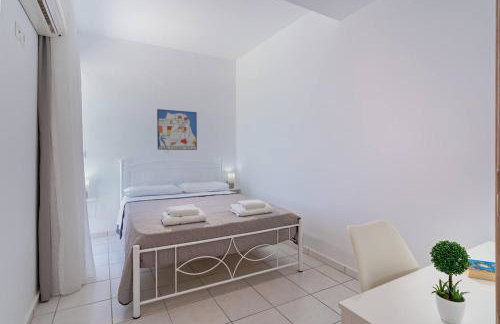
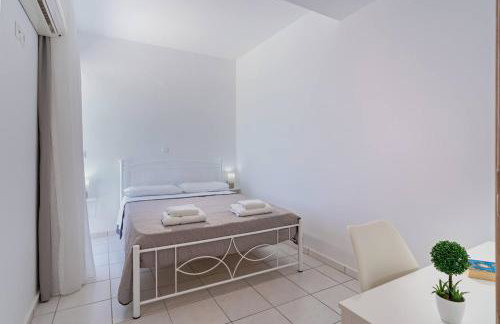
- wall art [156,108,198,151]
